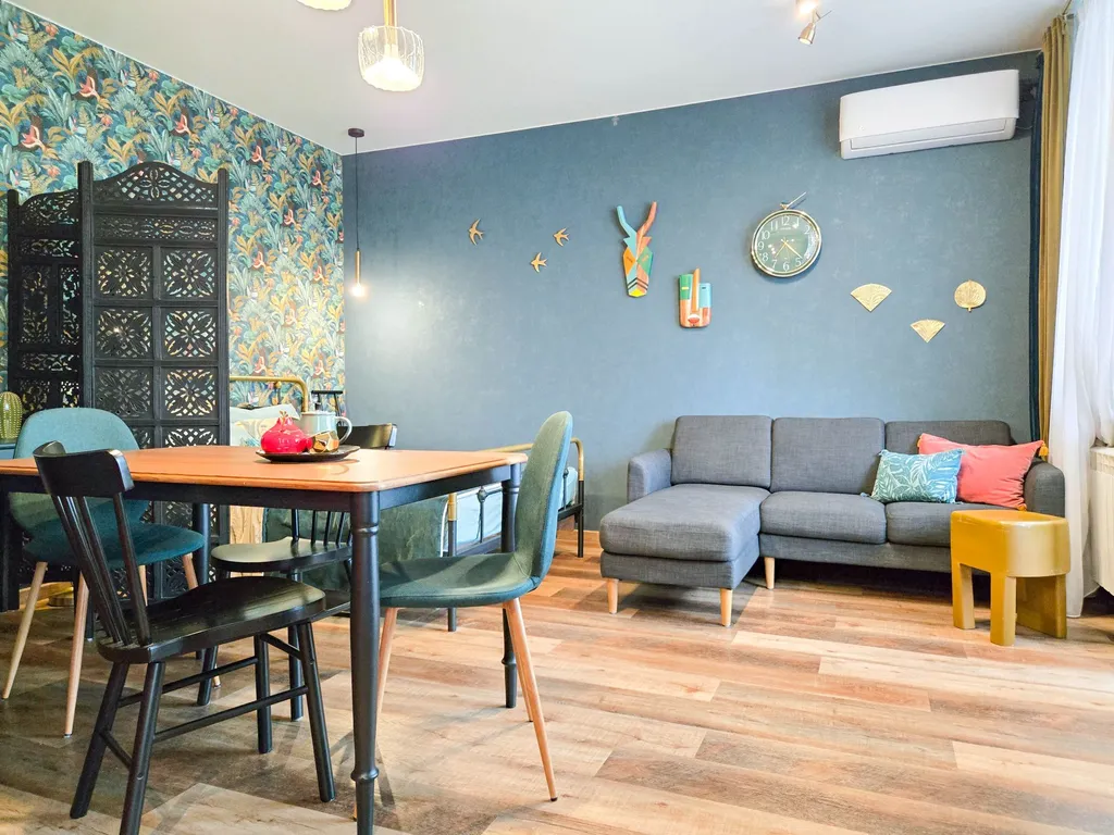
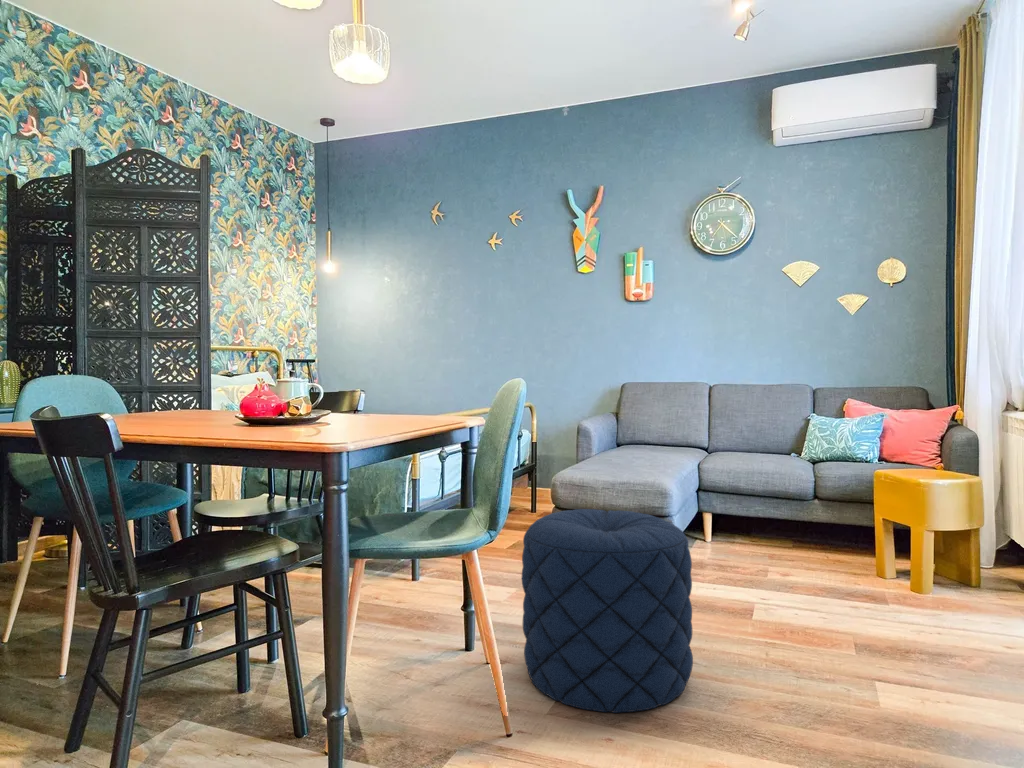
+ pouf [521,508,694,714]
